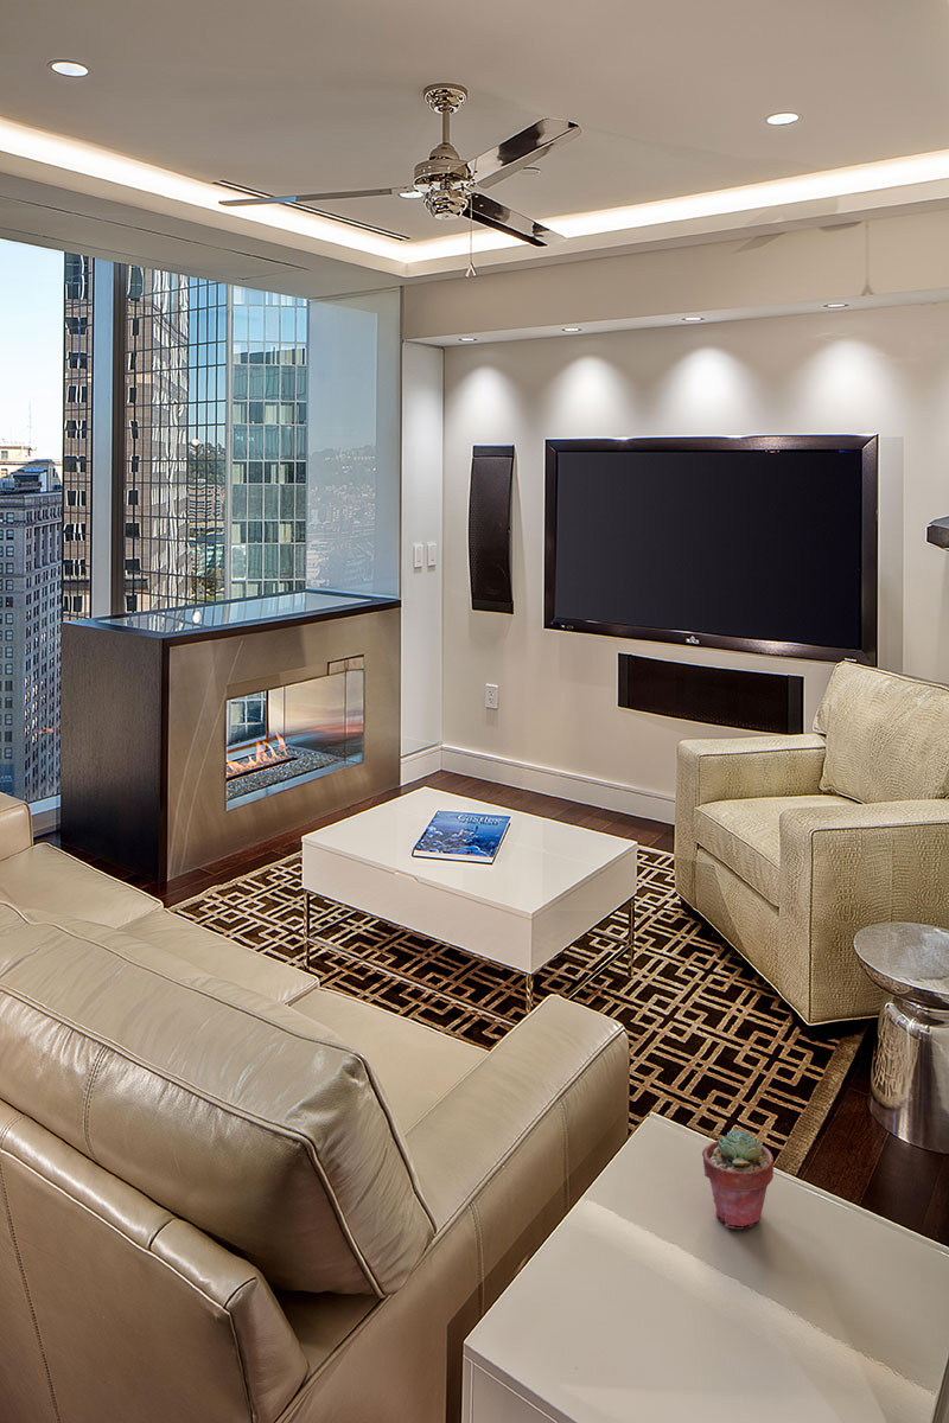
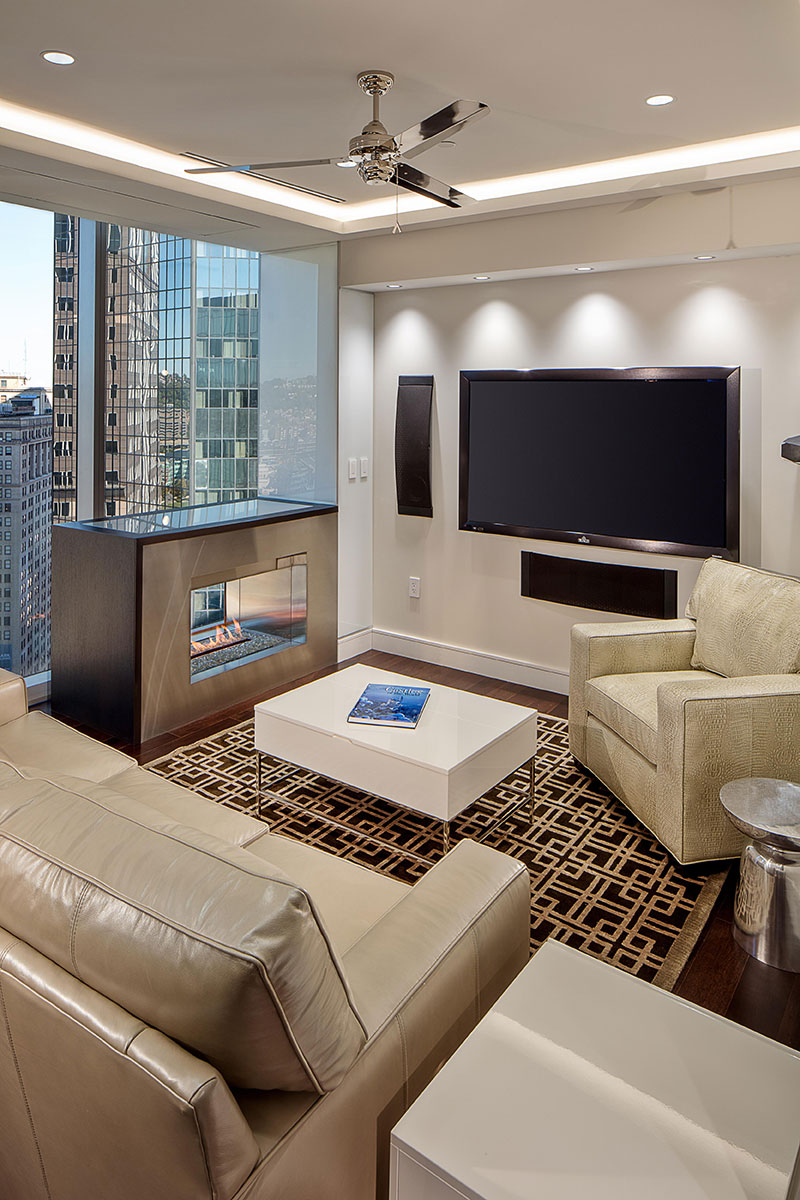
- potted succulent [701,1128,775,1230]
